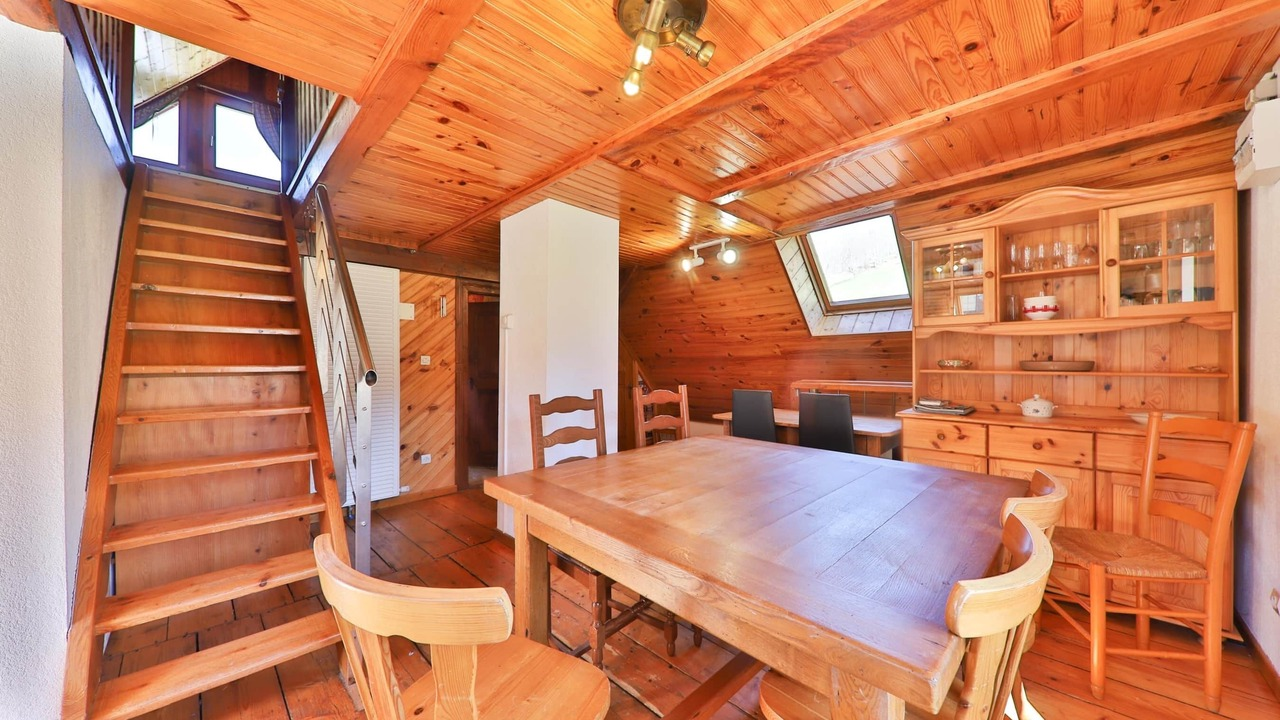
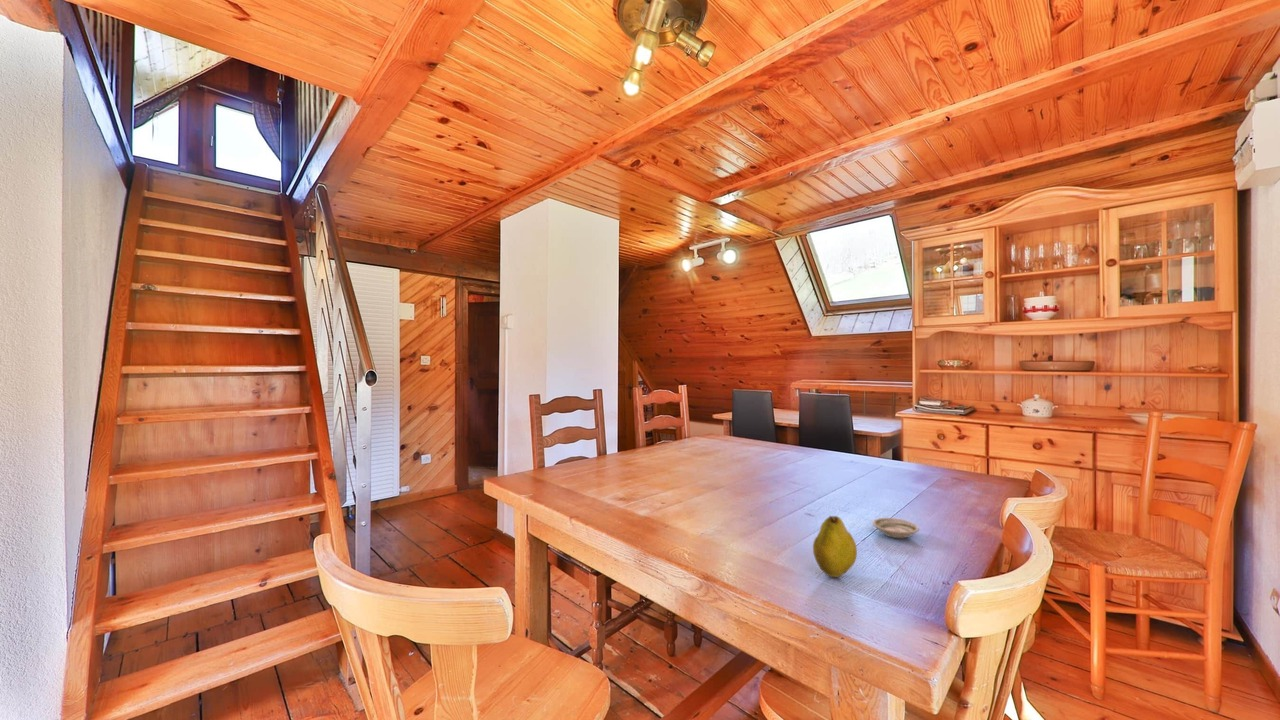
+ saucer [872,517,920,539]
+ fruit [812,515,858,578]
